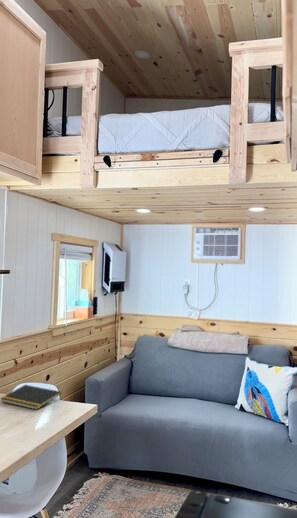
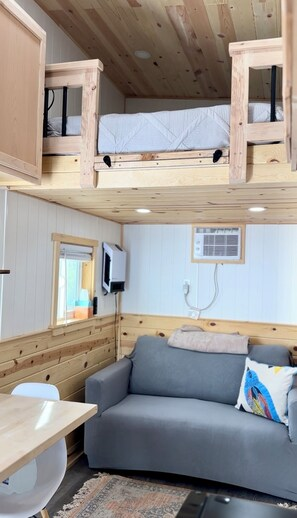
- notepad [0,384,62,411]
